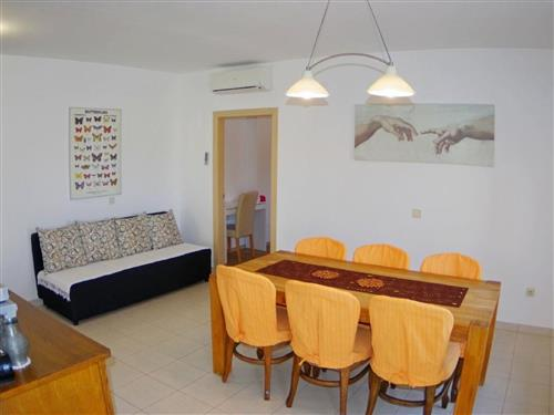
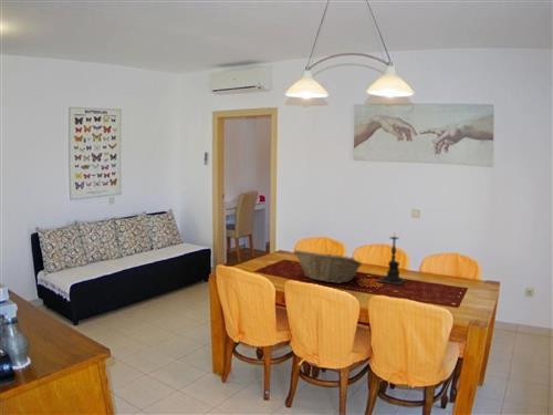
+ candle holder [376,234,408,286]
+ fruit basket [293,249,364,284]
